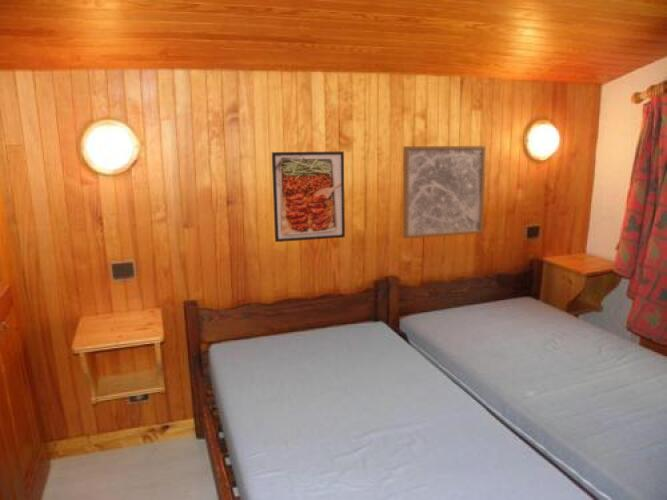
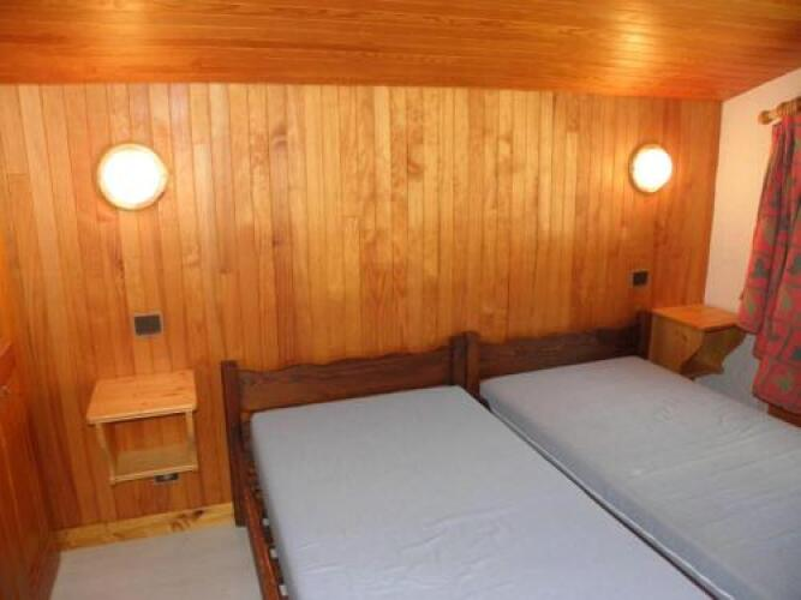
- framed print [271,150,346,243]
- wall art [402,145,487,240]
